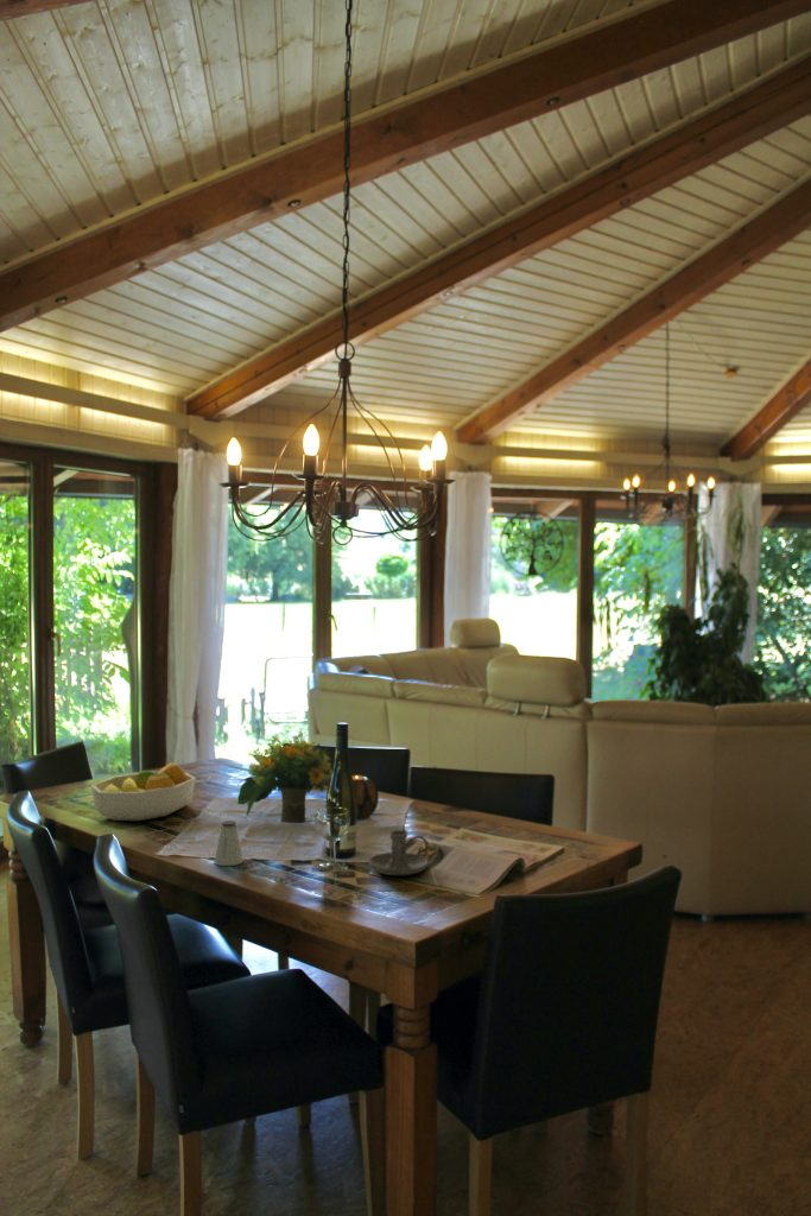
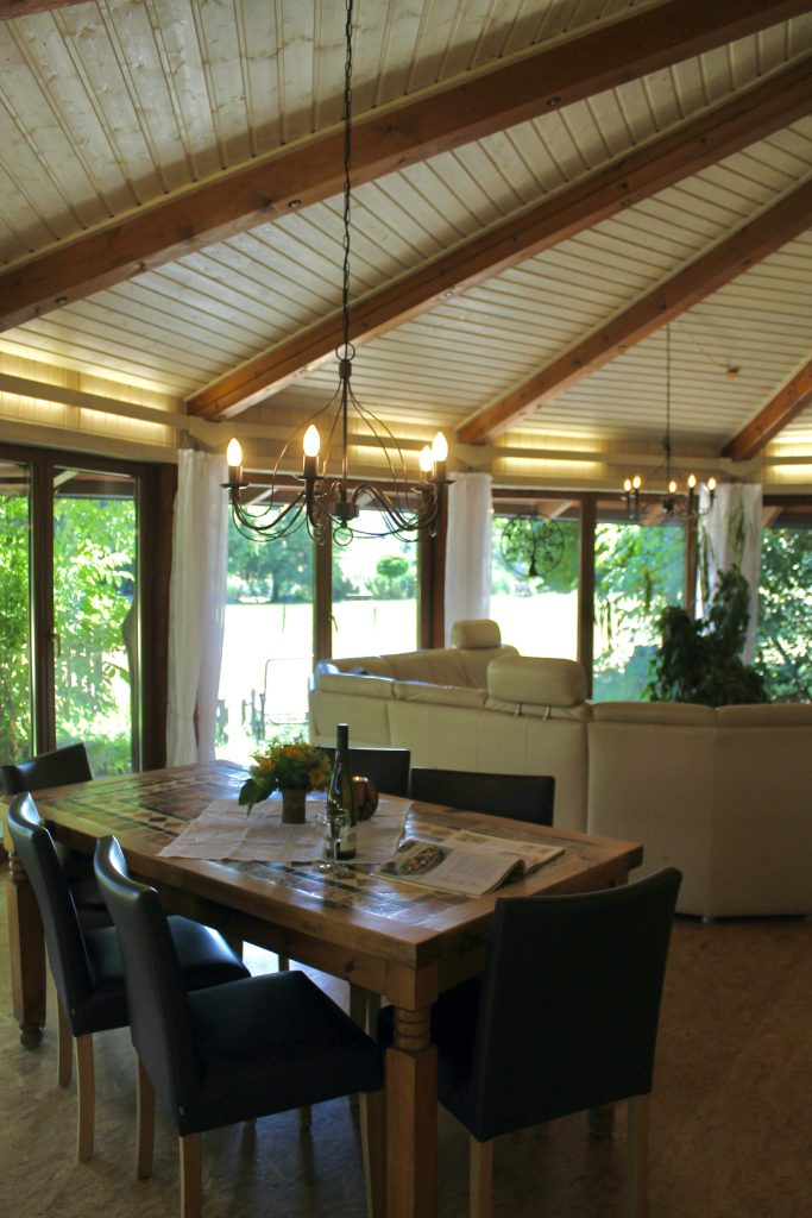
- fruit bowl [90,761,197,822]
- saltshaker [213,819,245,867]
- candle holder [368,829,430,876]
